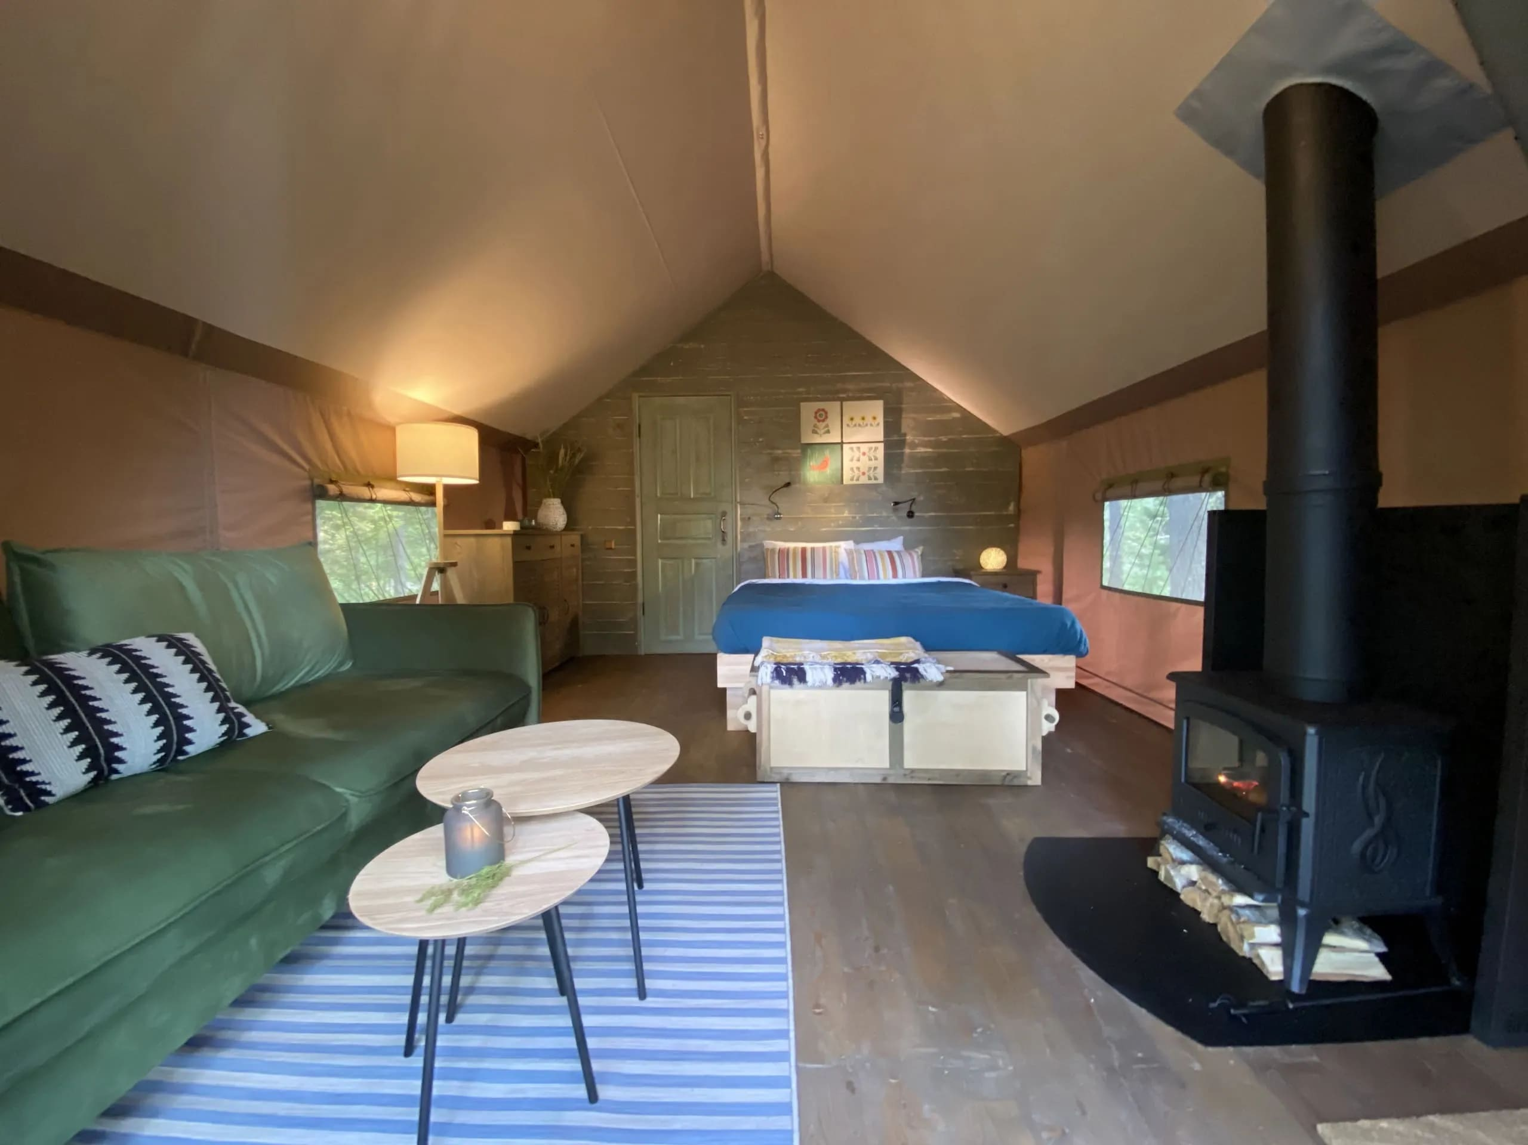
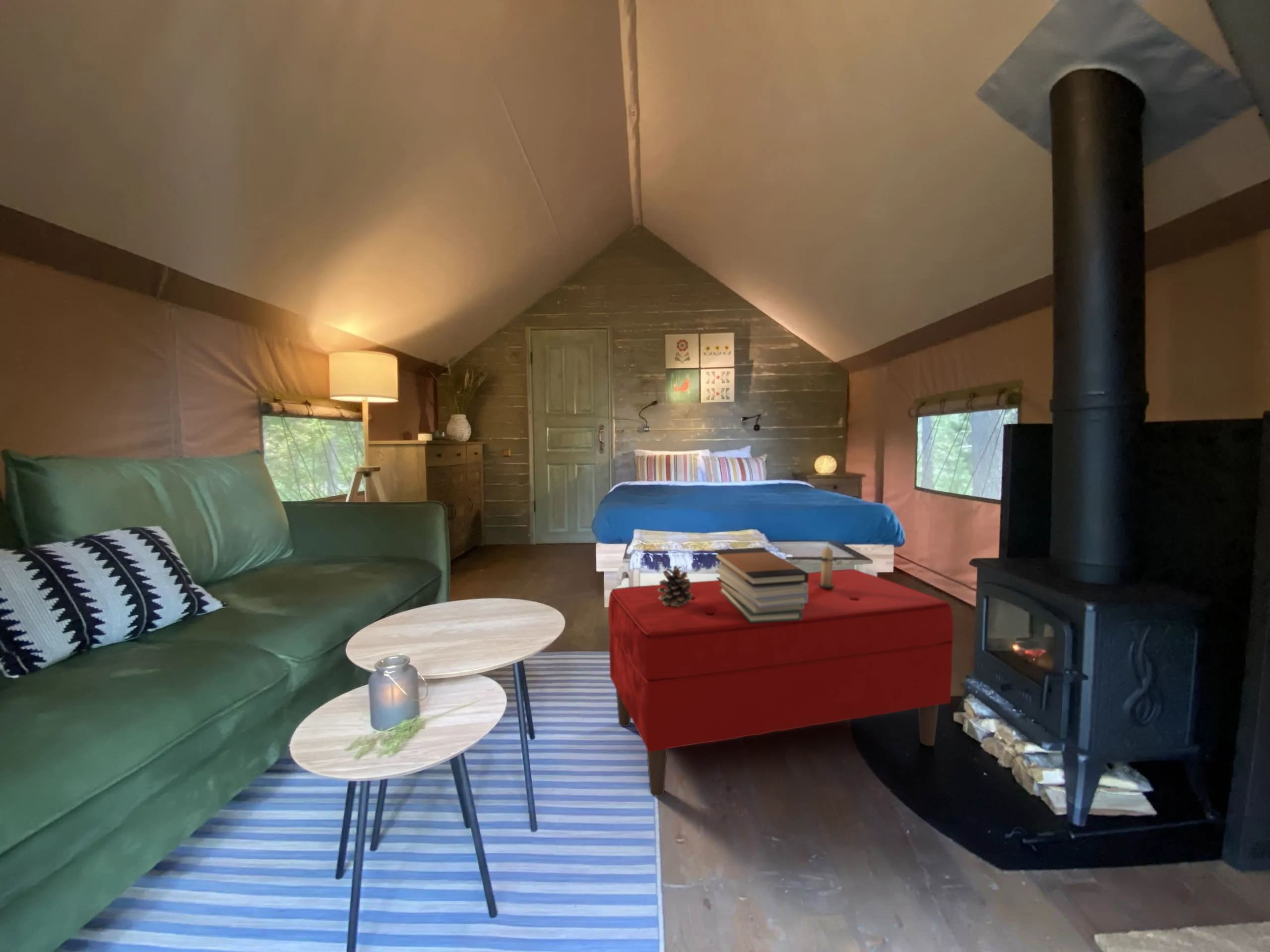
+ bench [608,569,954,797]
+ pinecone [658,565,693,607]
+ book stack [713,547,809,623]
+ candle [818,543,837,589]
